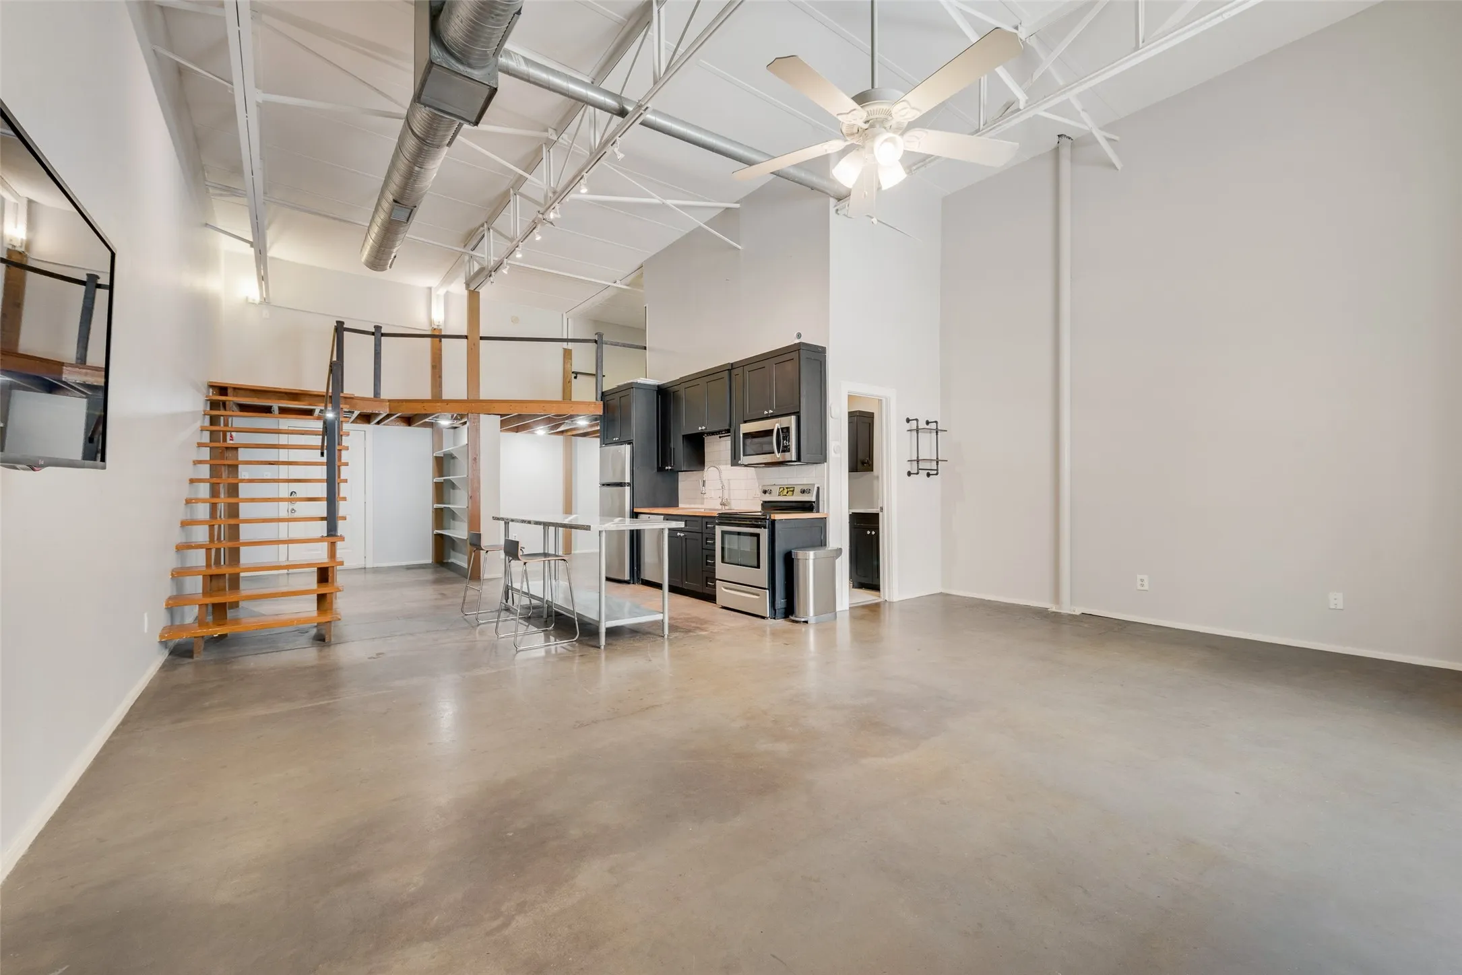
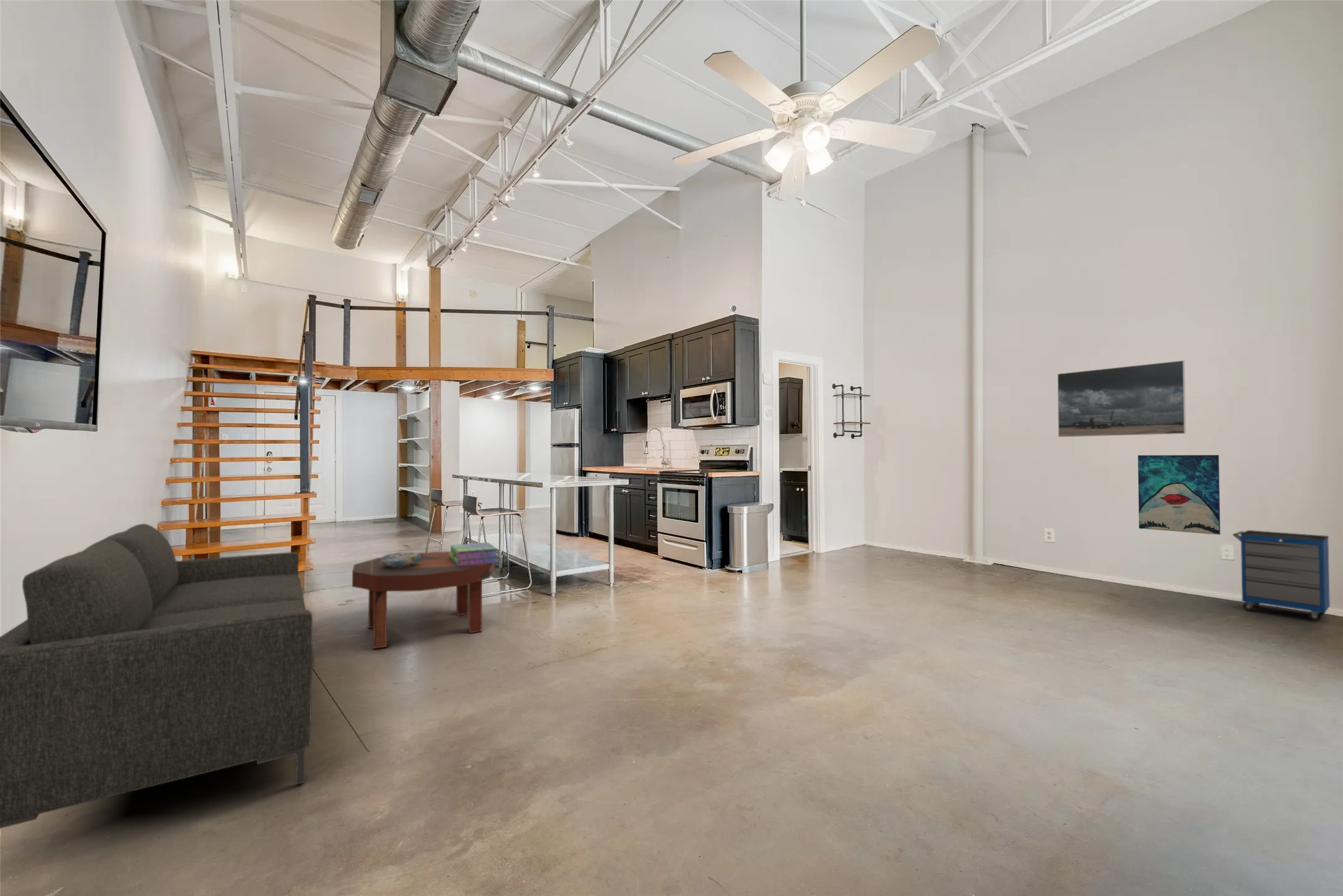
+ decorative bowl [380,551,421,568]
+ cabinet [1232,530,1331,621]
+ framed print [1057,360,1186,437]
+ sofa [0,523,314,829]
+ coffee table [352,551,494,649]
+ stack of books [449,542,500,566]
+ wall art [1138,454,1221,535]
